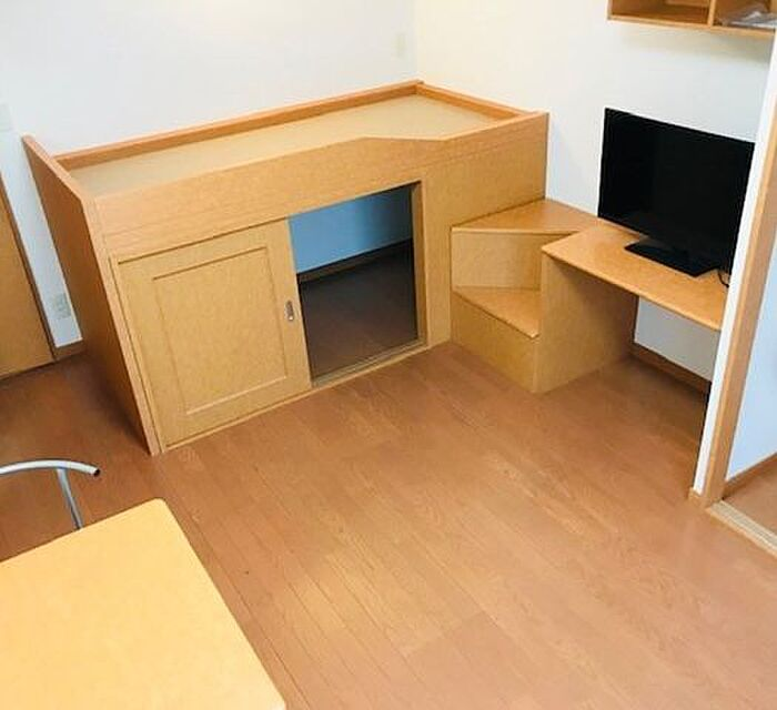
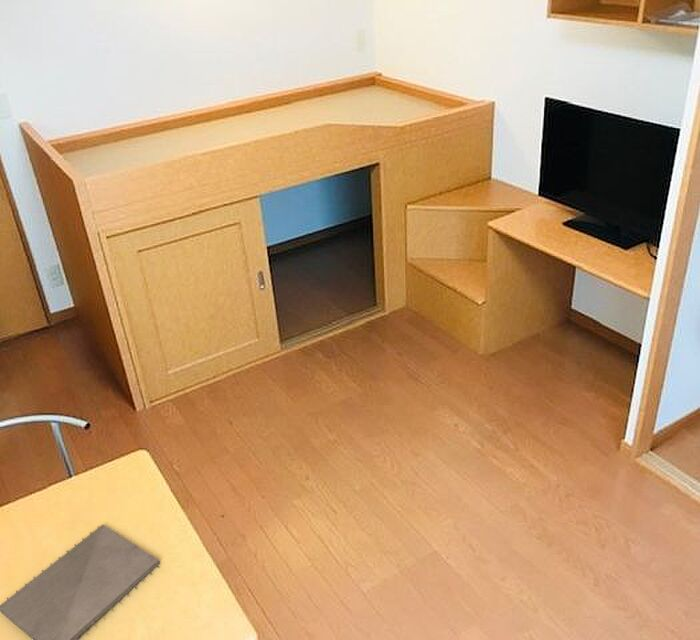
+ notepad [0,523,161,640]
